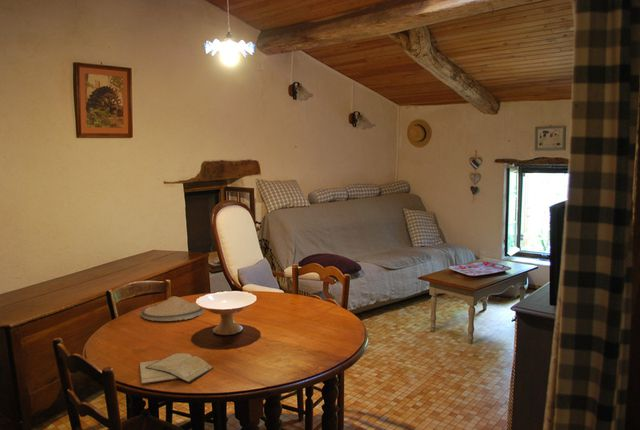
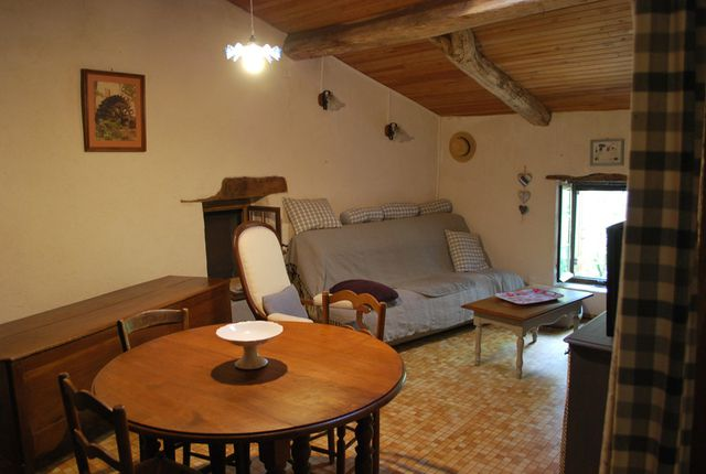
- diary [138,352,215,386]
- plate [139,295,206,322]
